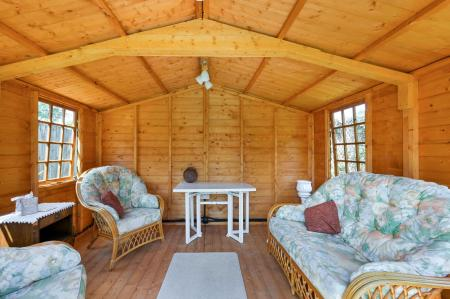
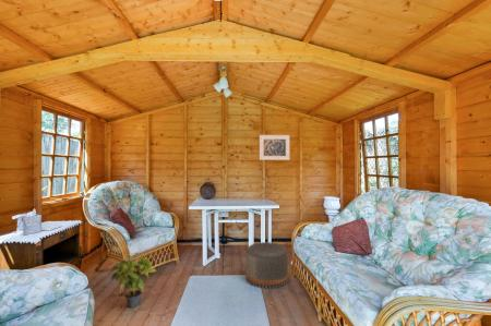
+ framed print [259,134,291,161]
+ potted plant [109,255,157,309]
+ pouf [244,241,289,290]
